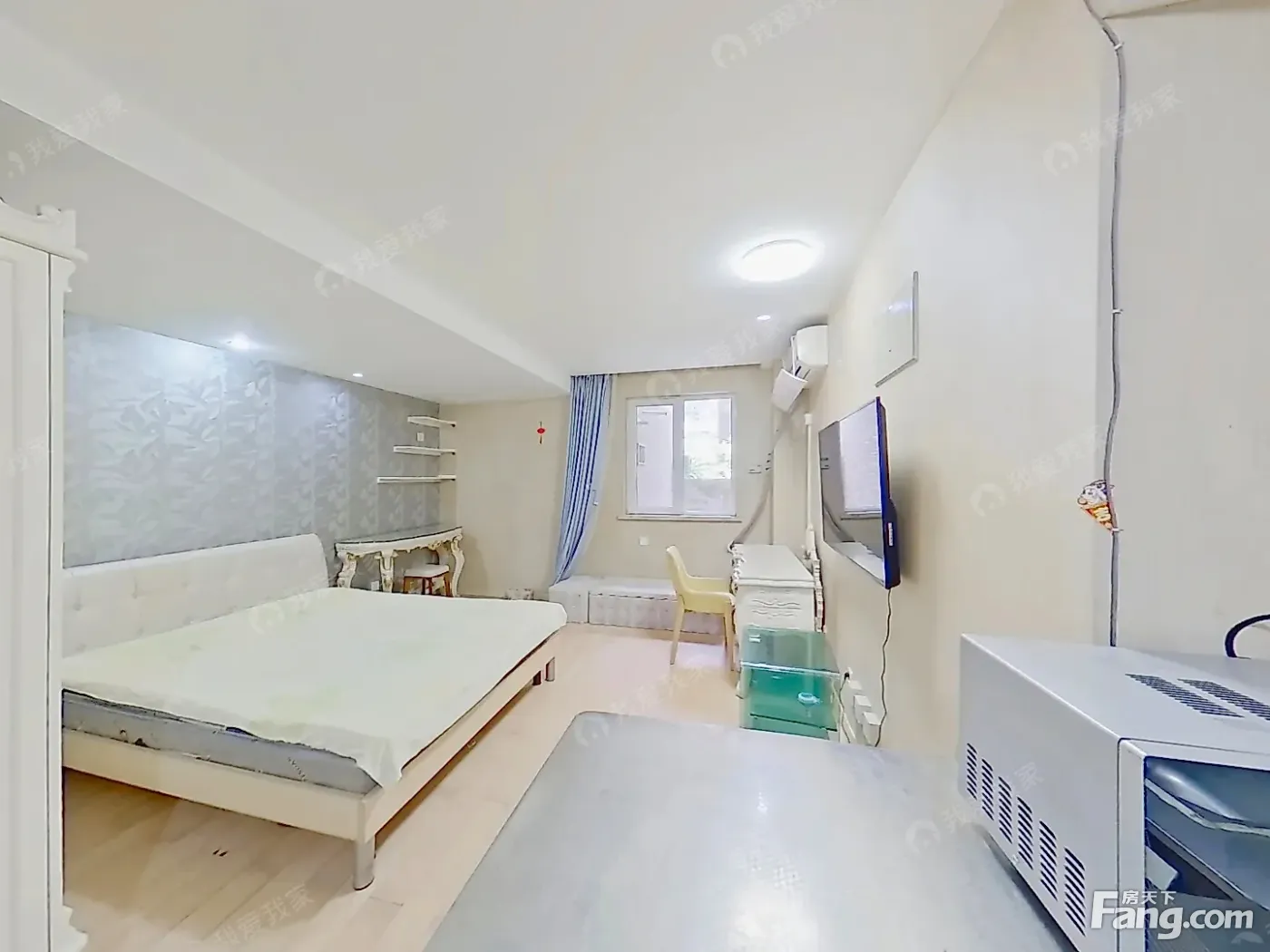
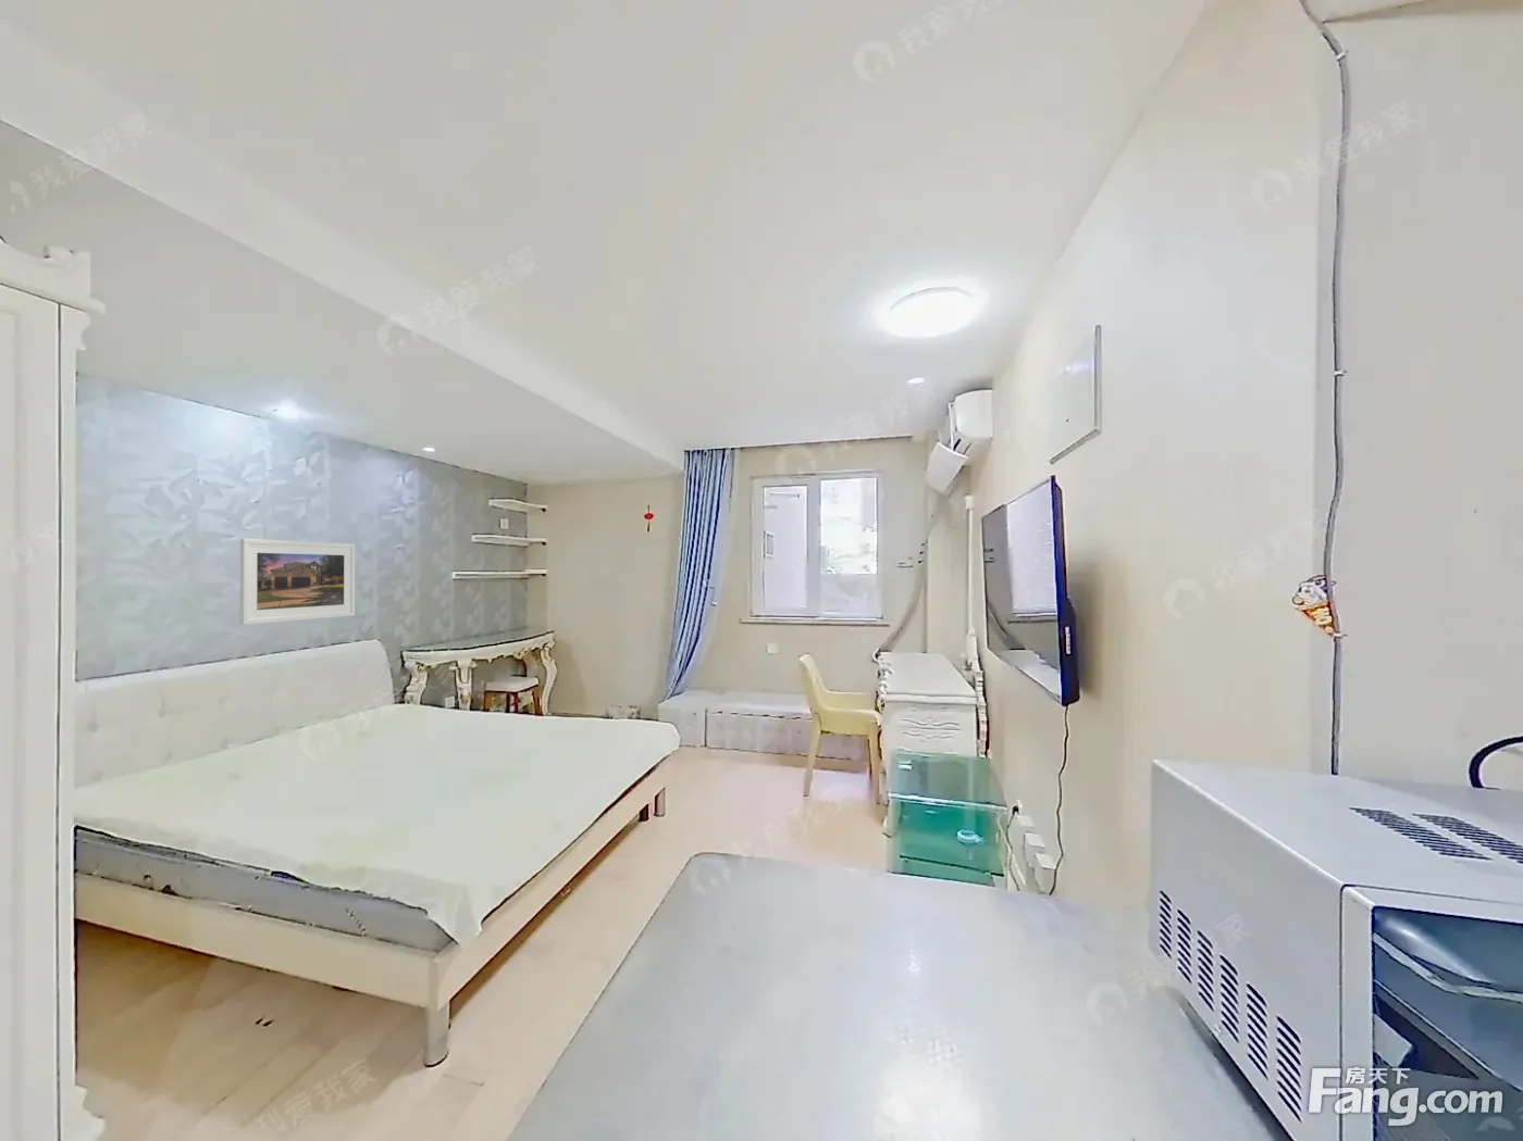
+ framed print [240,537,356,626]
